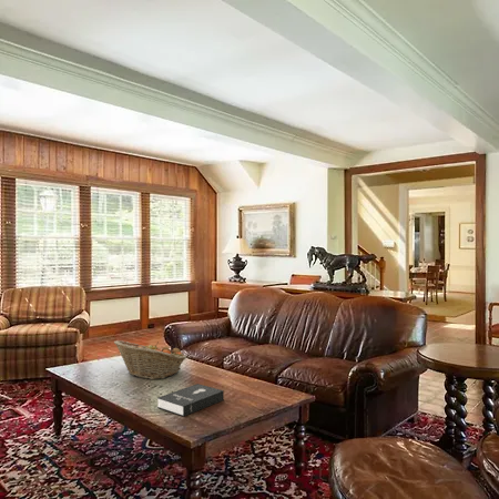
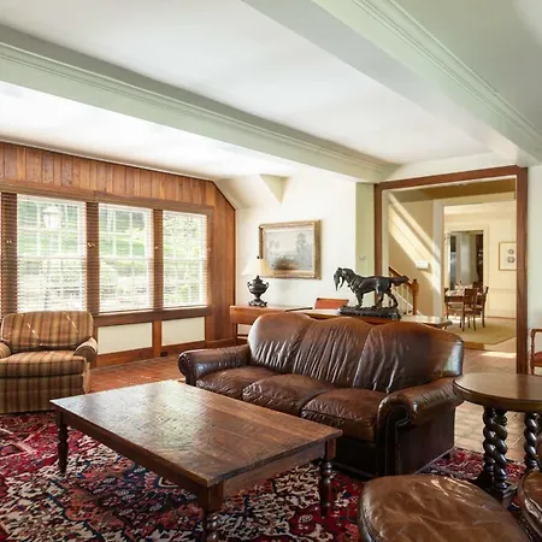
- fruit basket [113,339,187,380]
- booklet [156,383,225,417]
